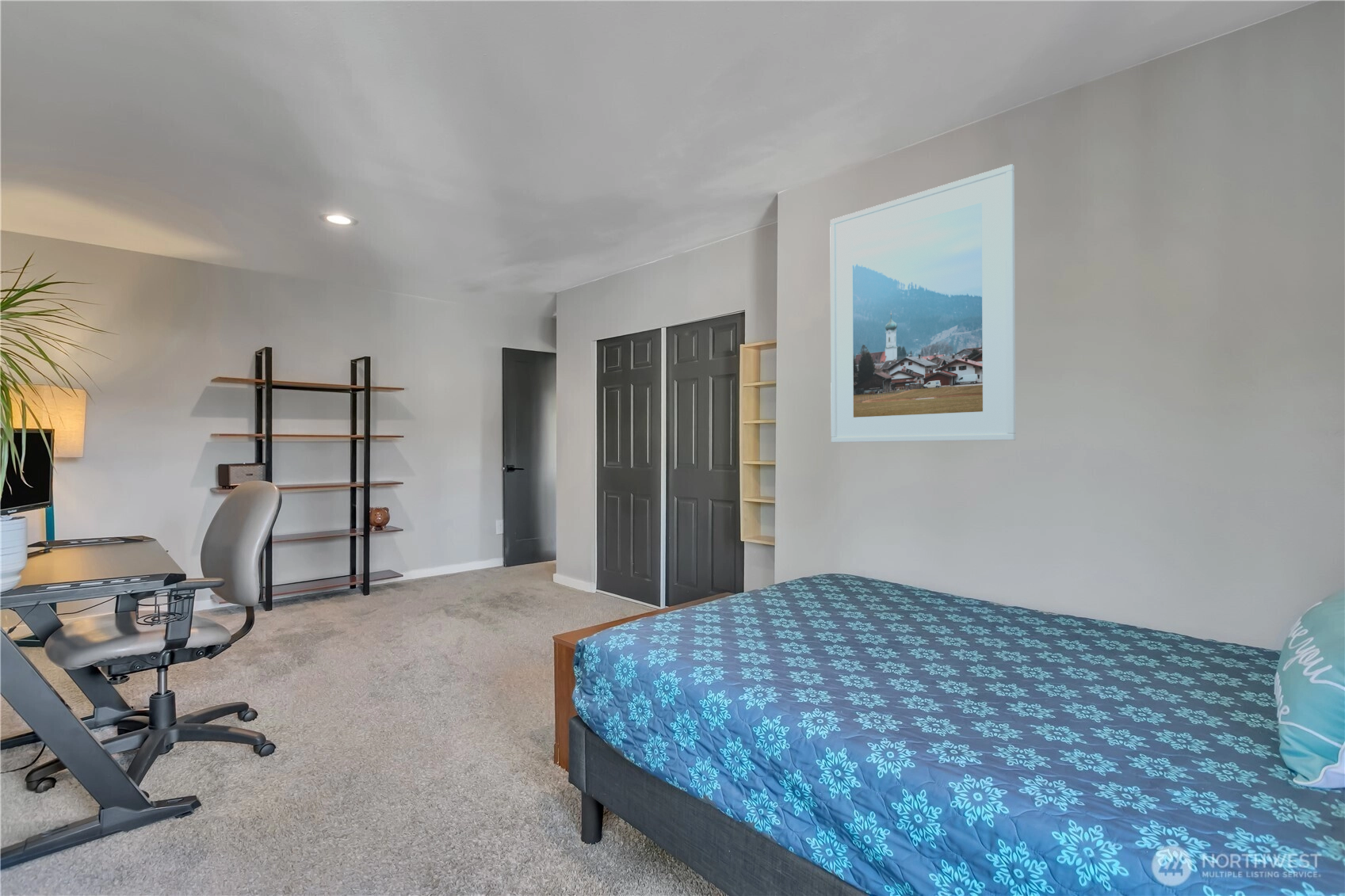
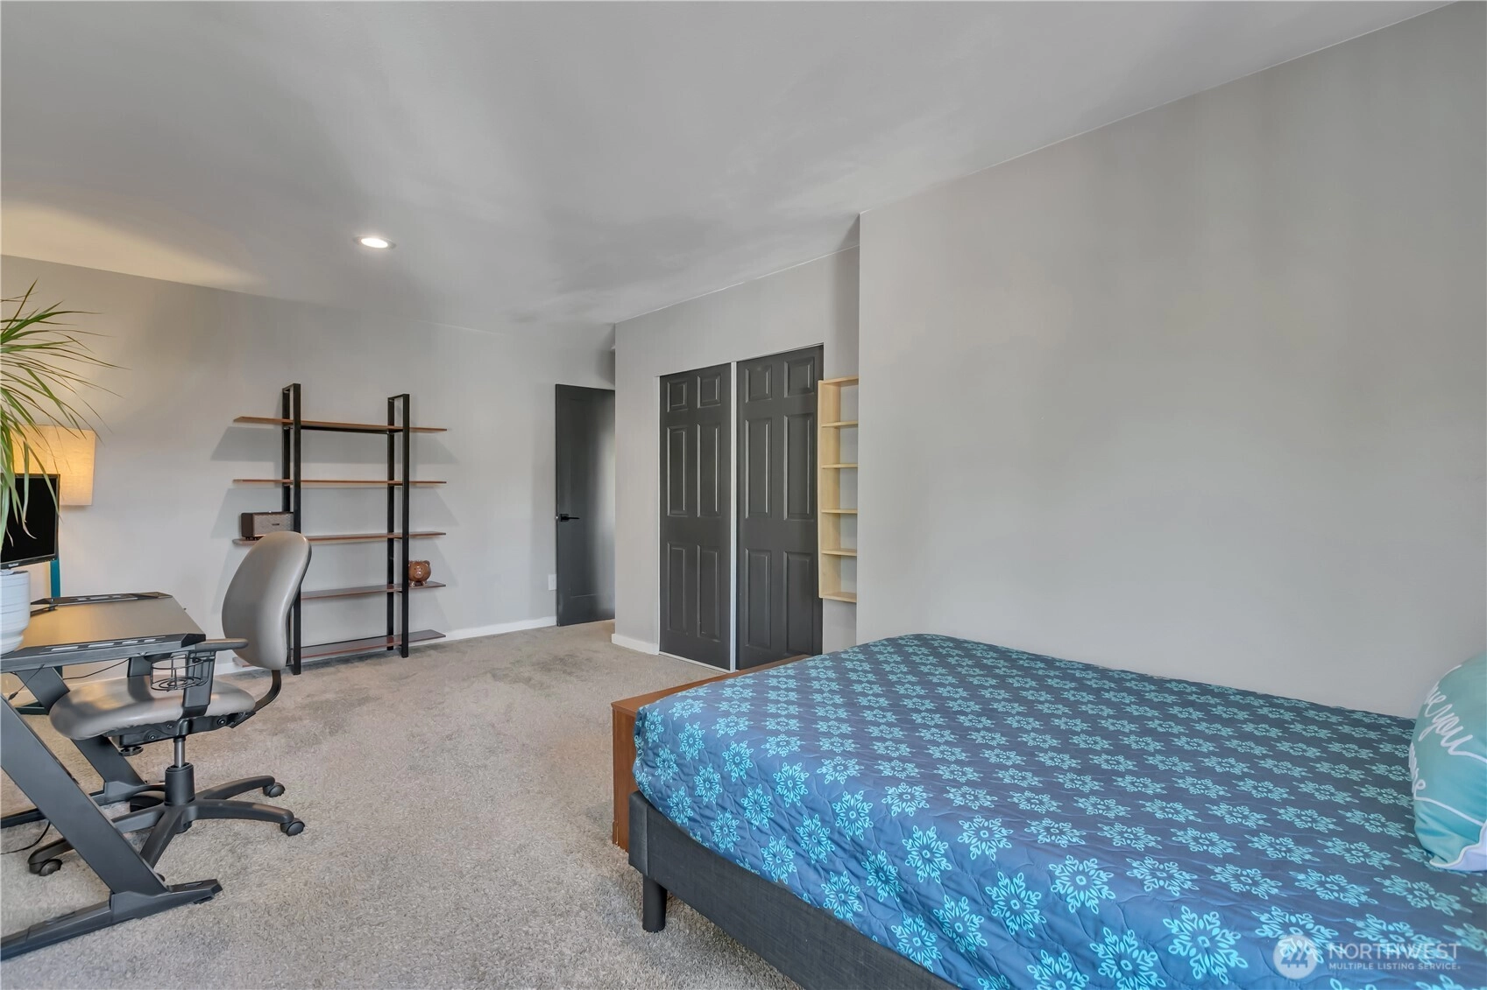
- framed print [829,163,1017,444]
